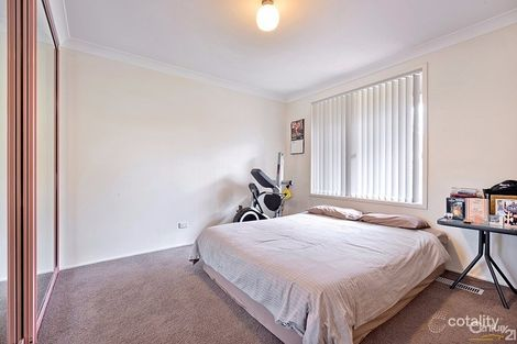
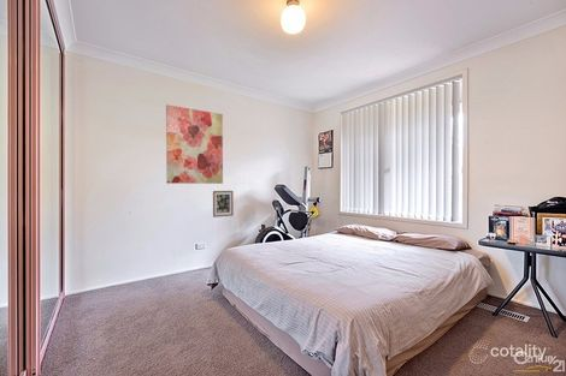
+ wall art [165,103,224,185]
+ wall art [212,190,235,219]
